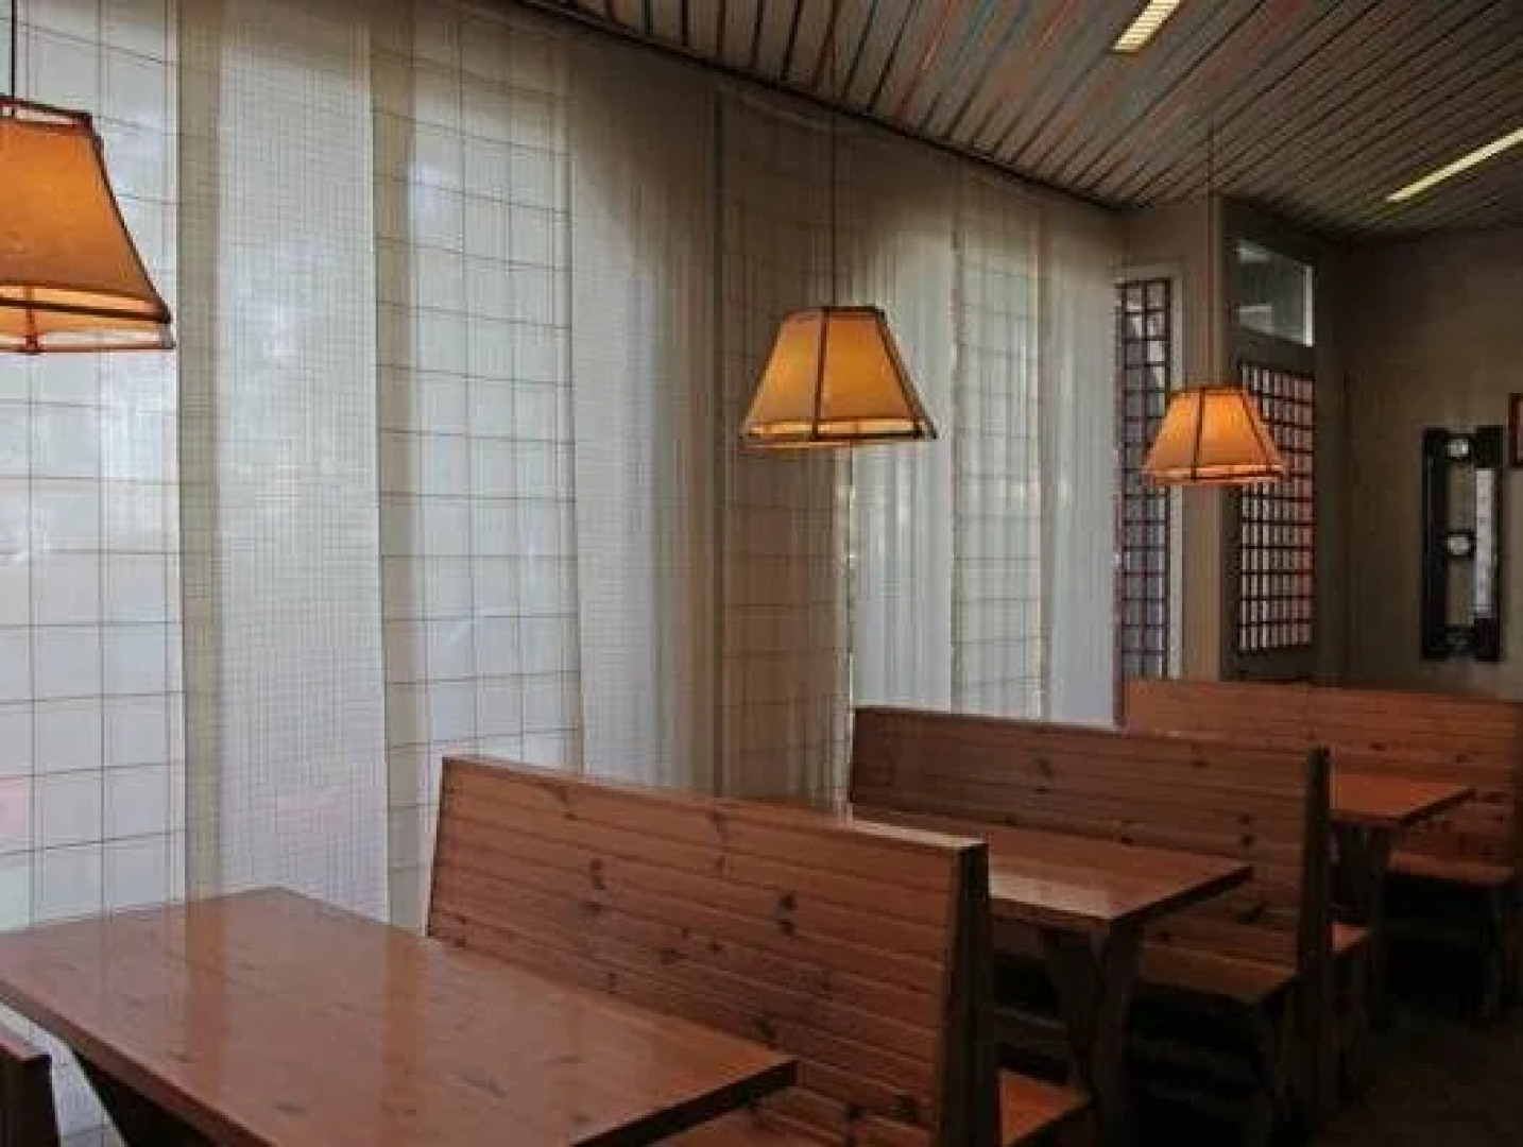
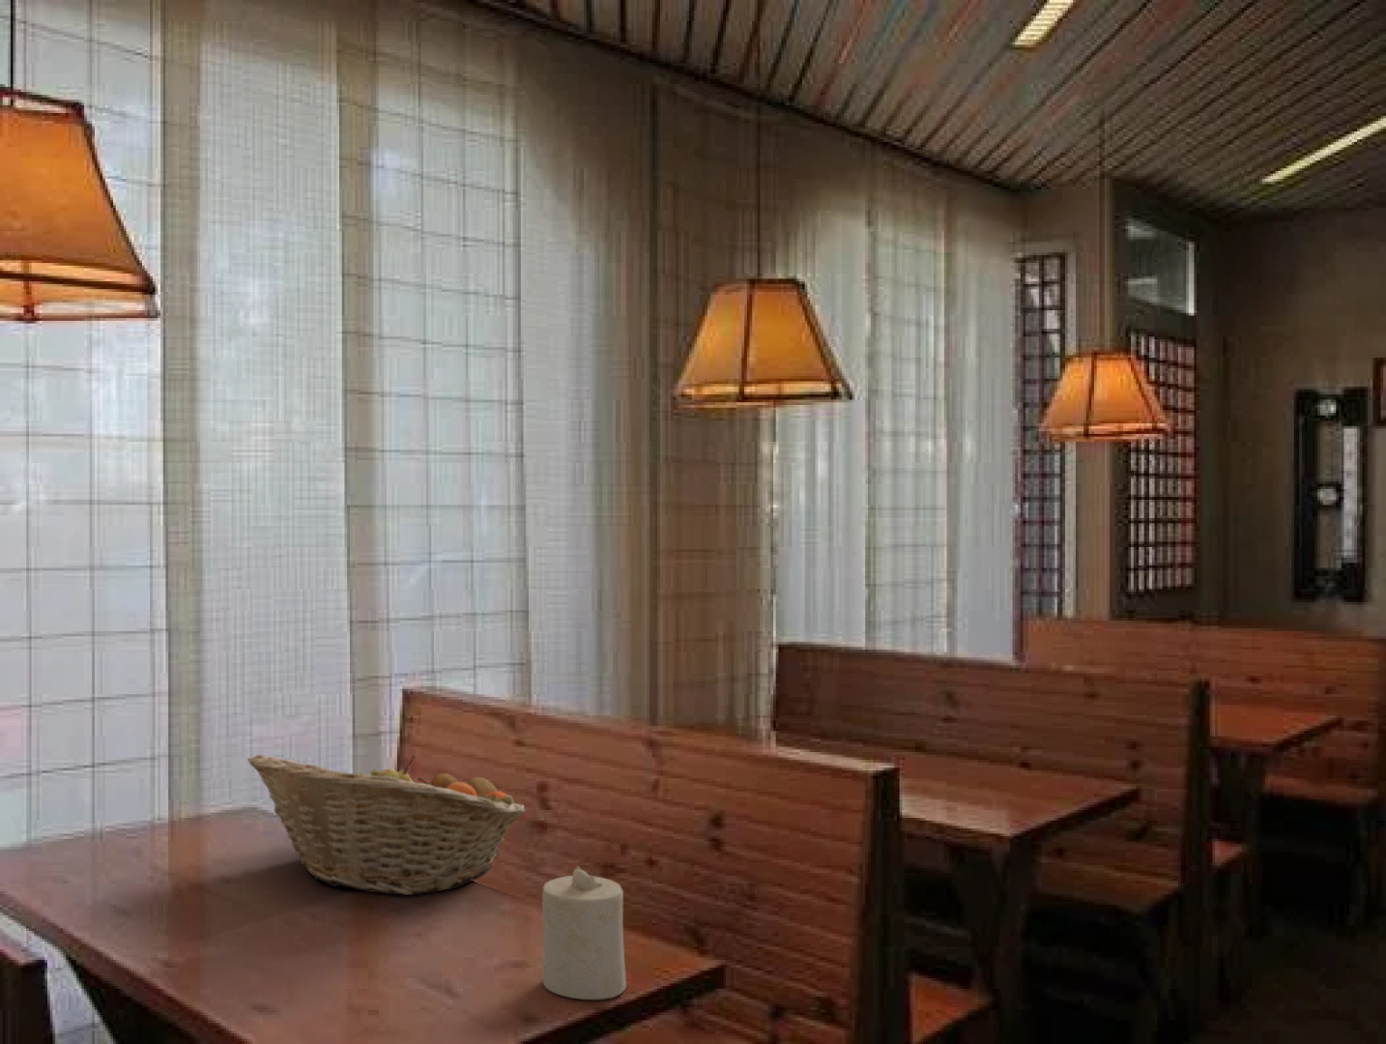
+ candle [542,865,627,1000]
+ fruit basket [247,754,526,896]
